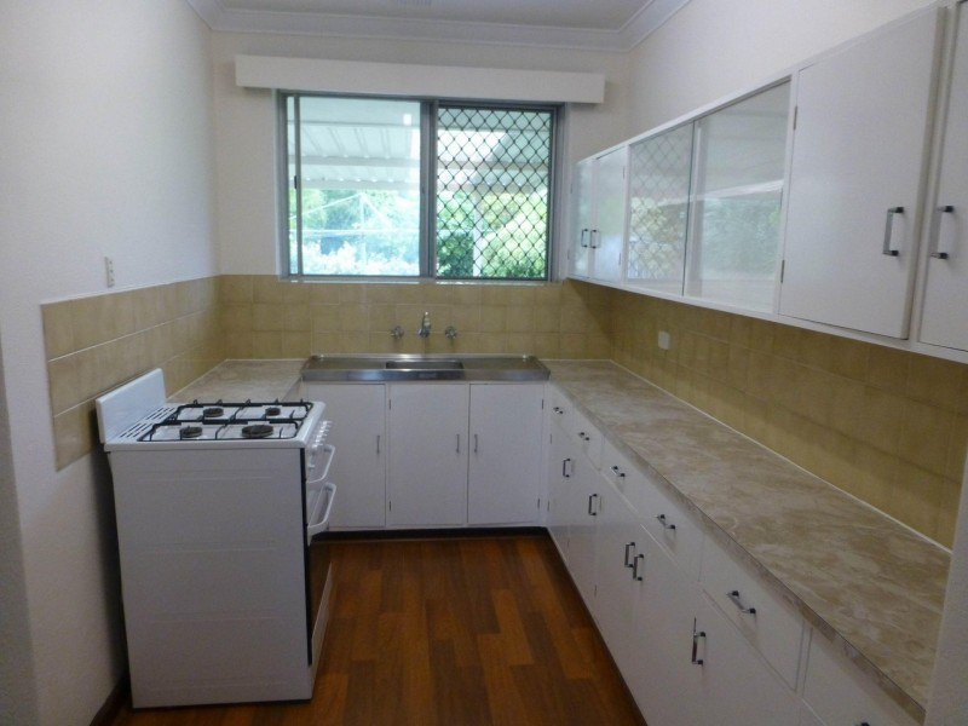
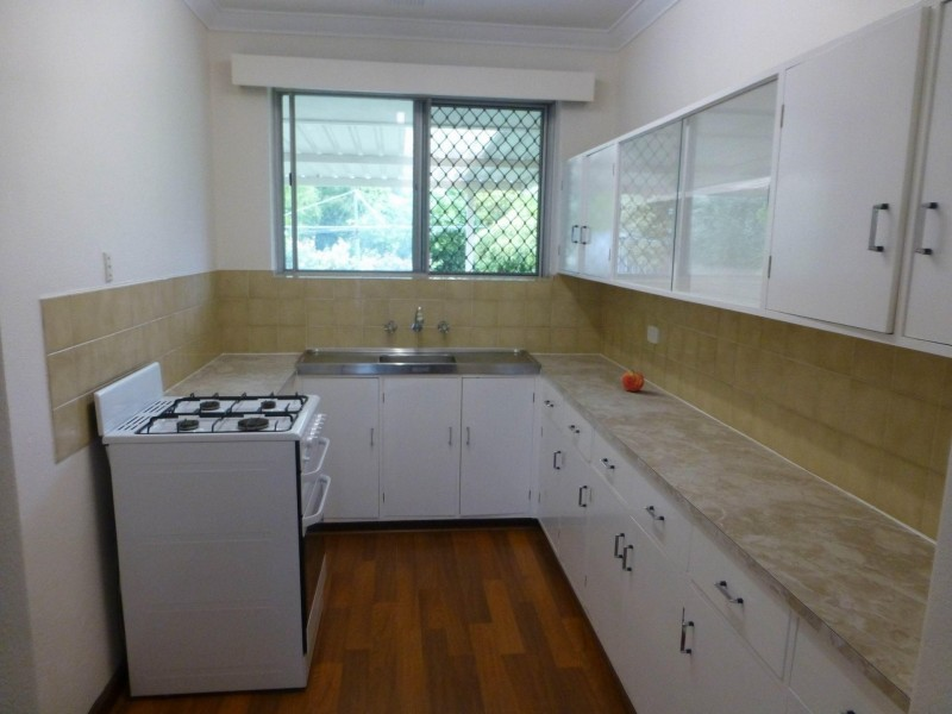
+ apple [621,369,645,393]
